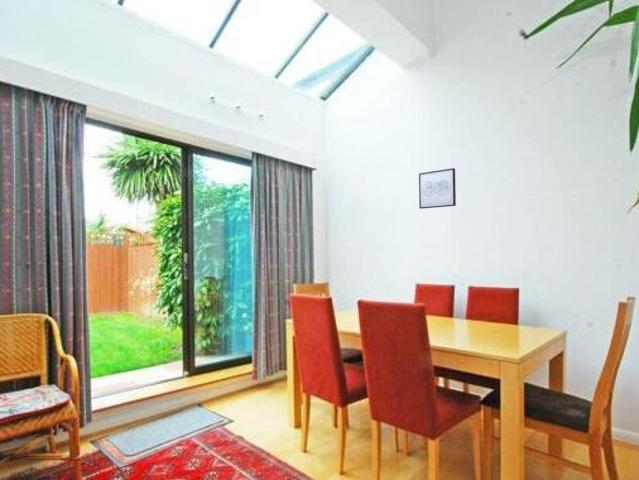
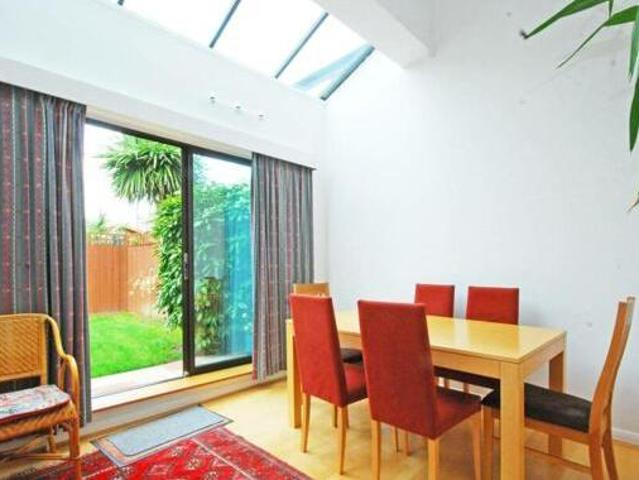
- wall art [418,167,457,210]
